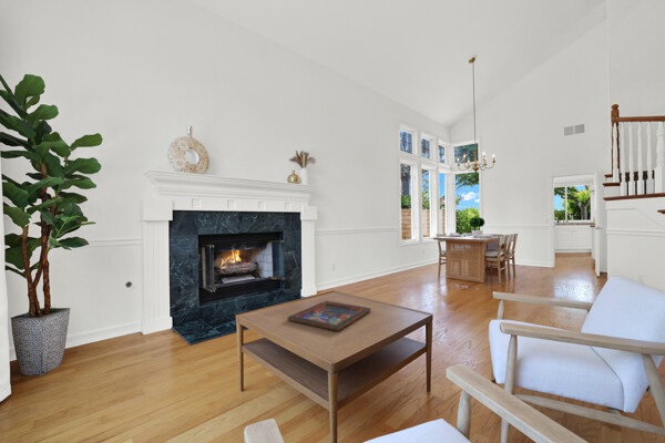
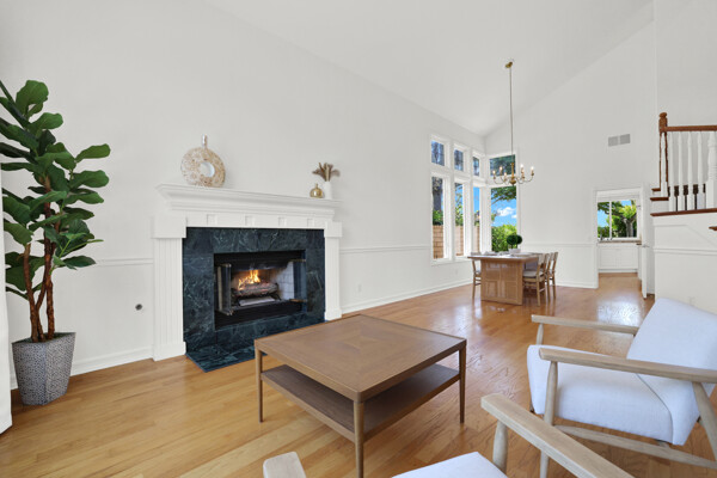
- religious icon [286,300,372,332]
